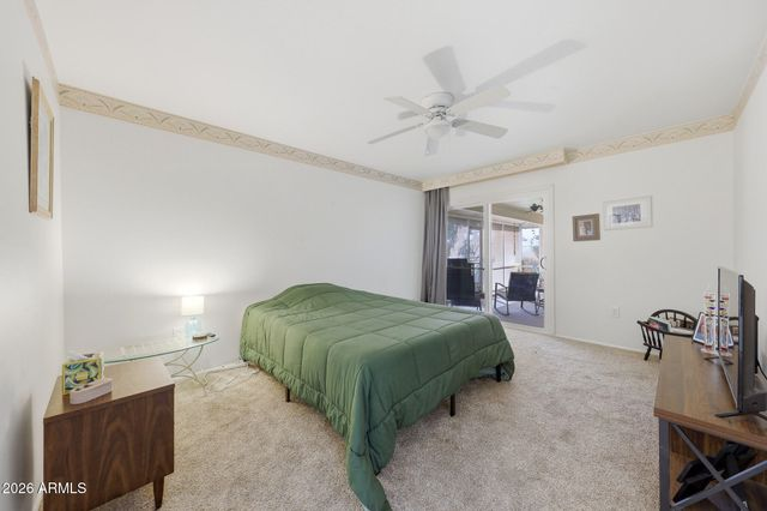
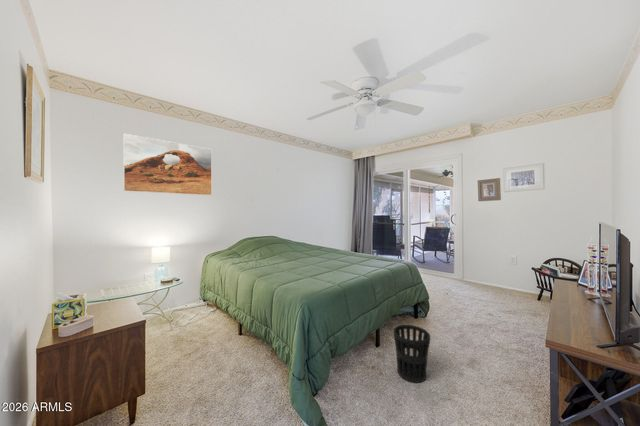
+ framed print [122,133,213,196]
+ wastebasket [393,324,431,384]
